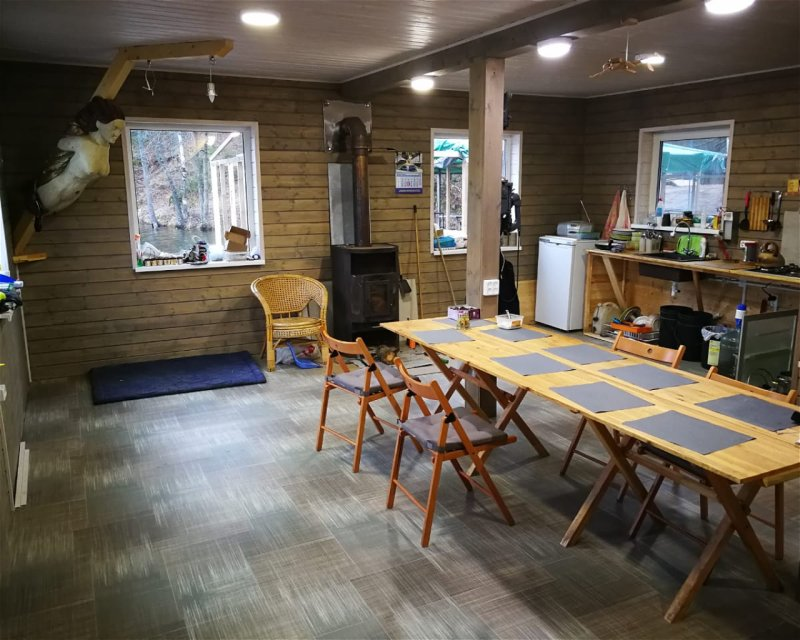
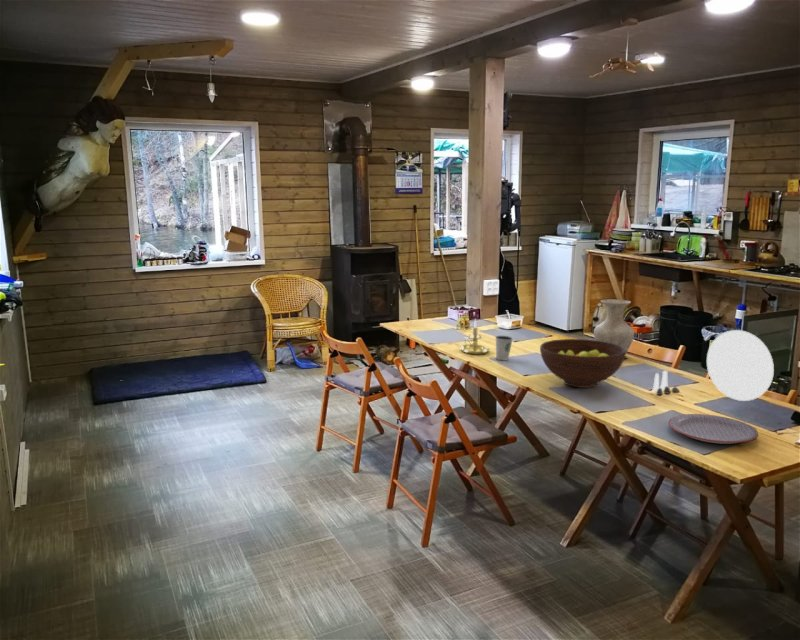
+ candle holder [459,318,490,356]
+ plate [706,329,775,402]
+ fruit bowl [539,338,626,389]
+ plate [667,413,759,445]
+ vase [593,298,635,356]
+ salt and pepper shaker set [651,370,680,396]
+ dixie cup [494,335,514,361]
